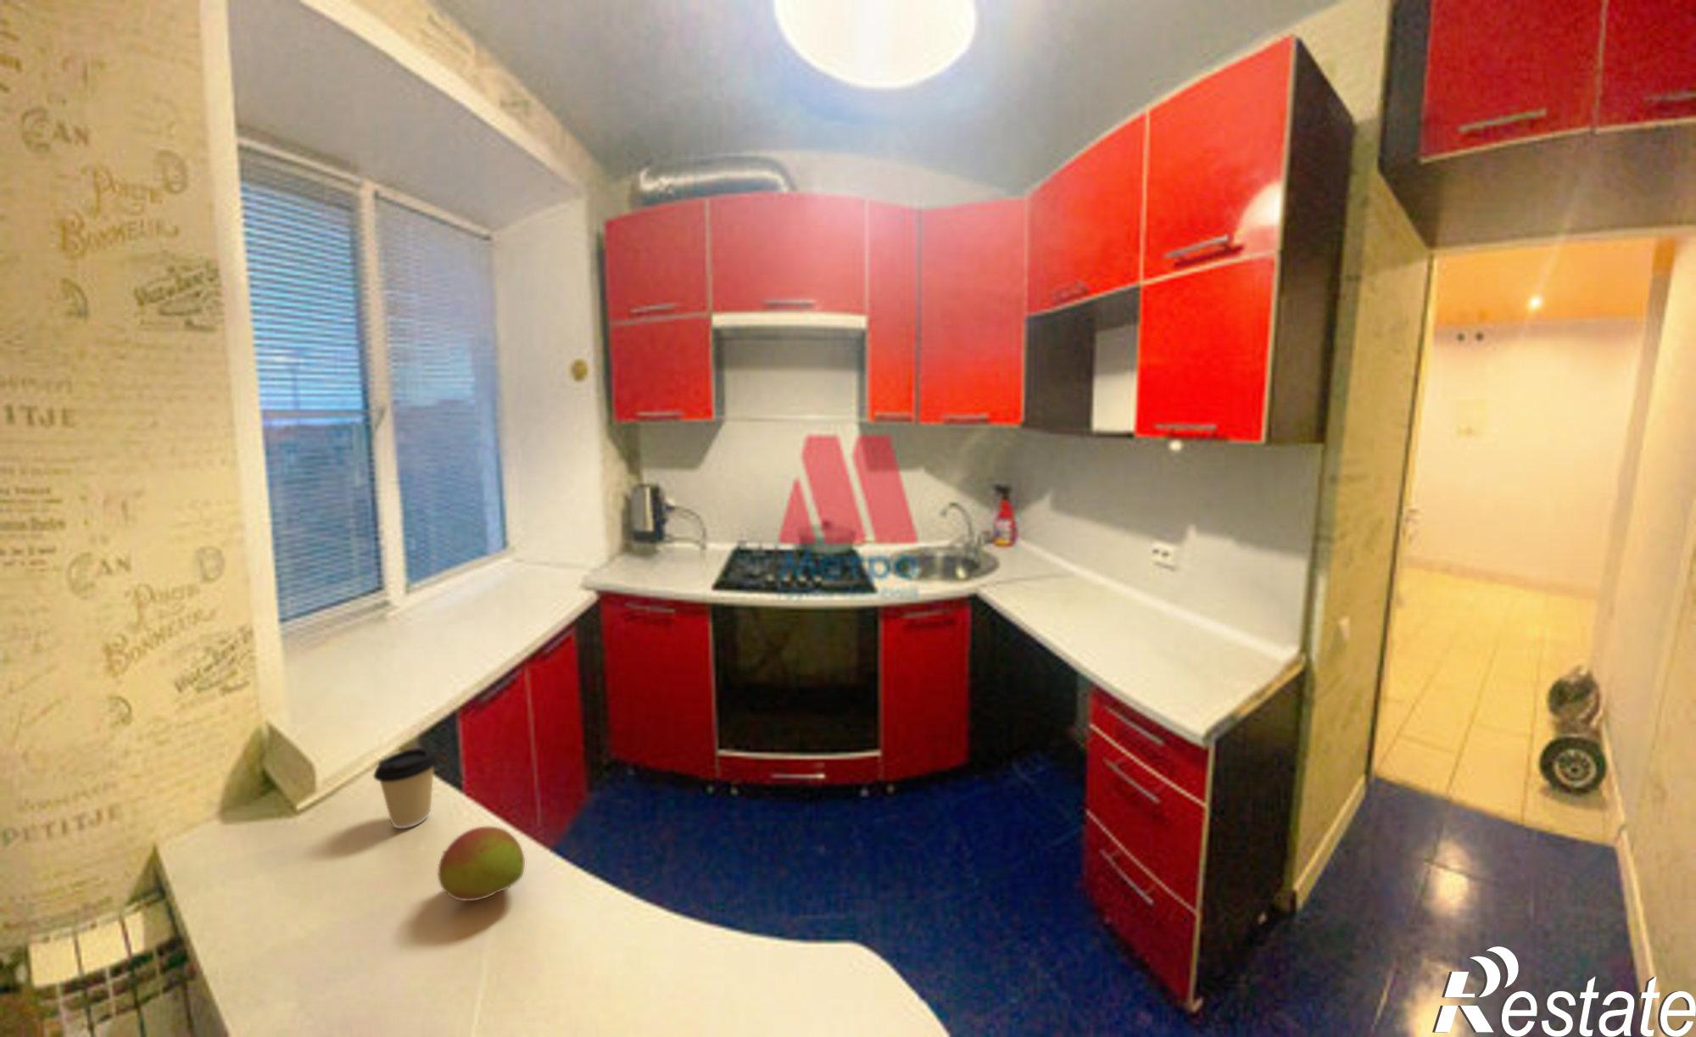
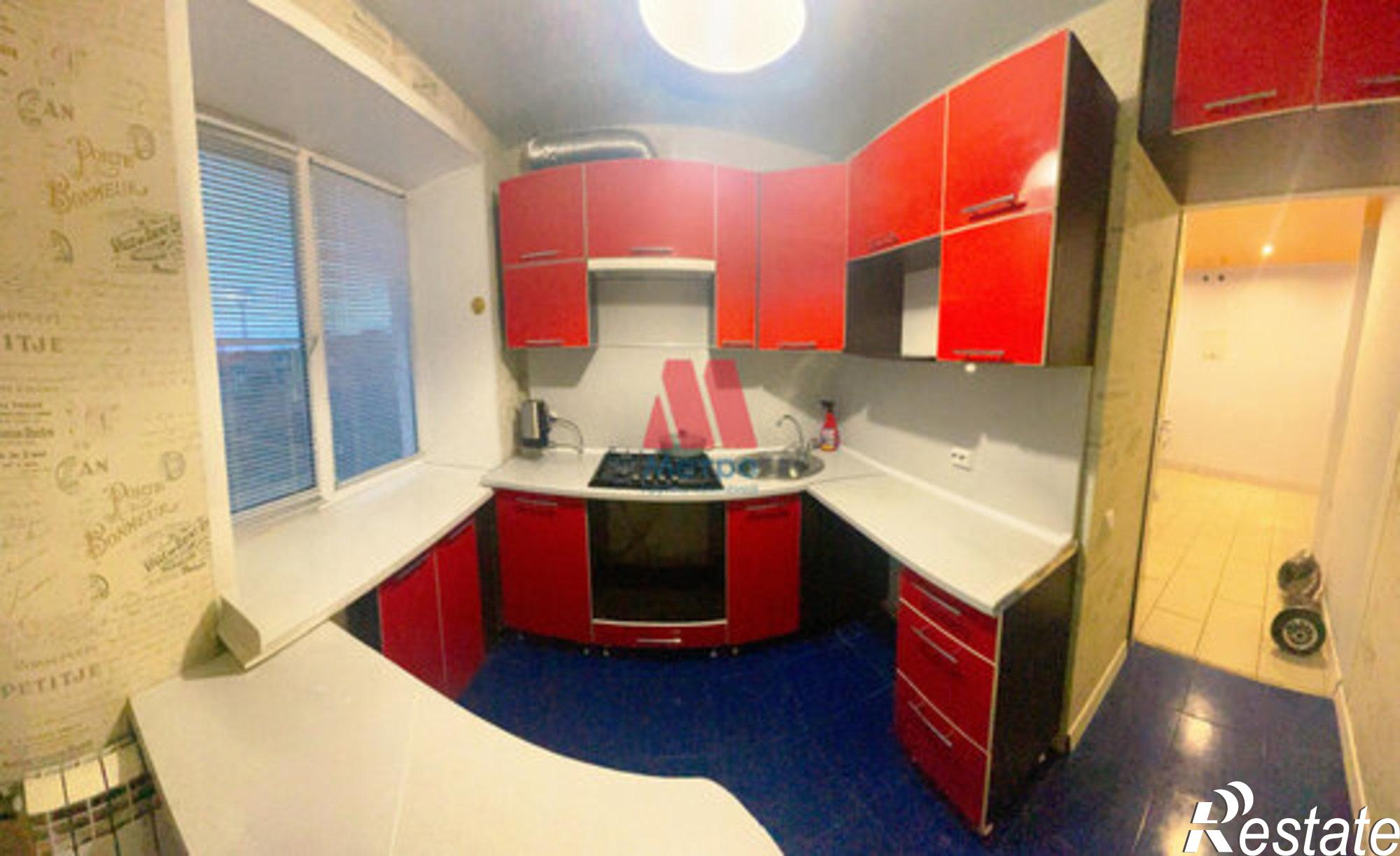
- fruit [437,826,526,903]
- coffee cup [372,747,440,830]
